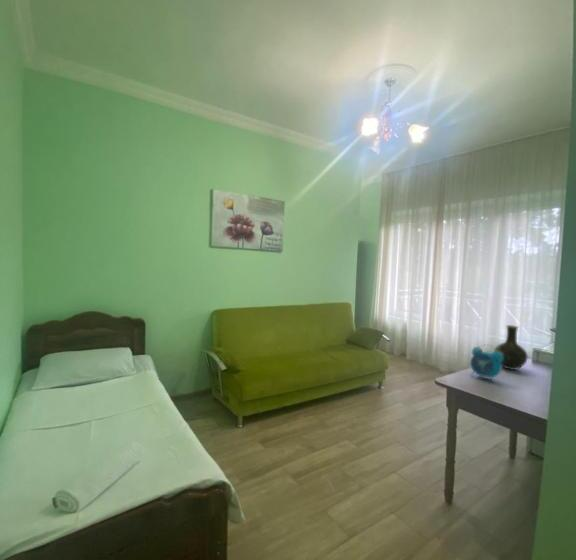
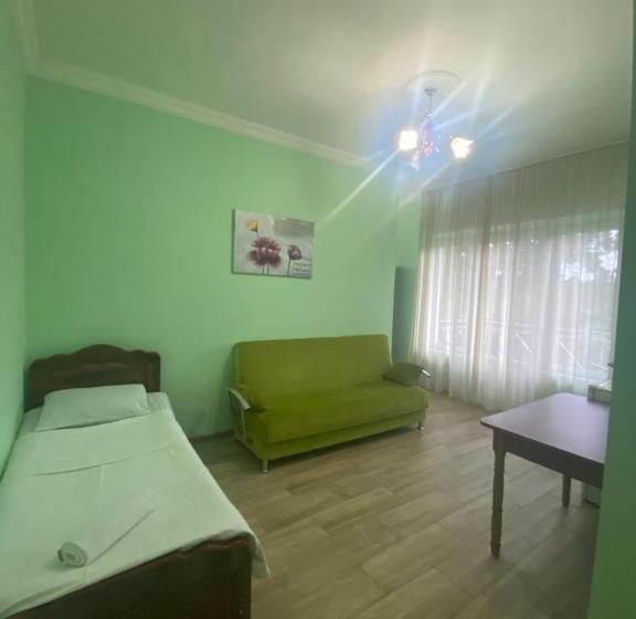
- vase [493,324,529,371]
- alarm clock [469,343,503,383]
